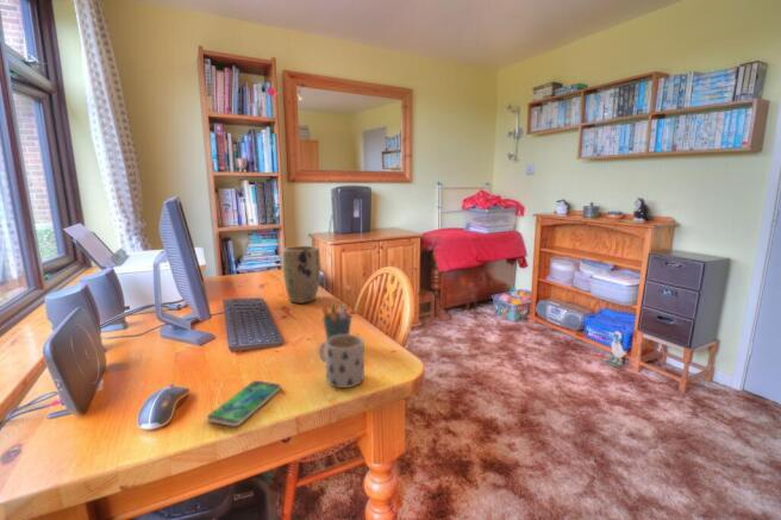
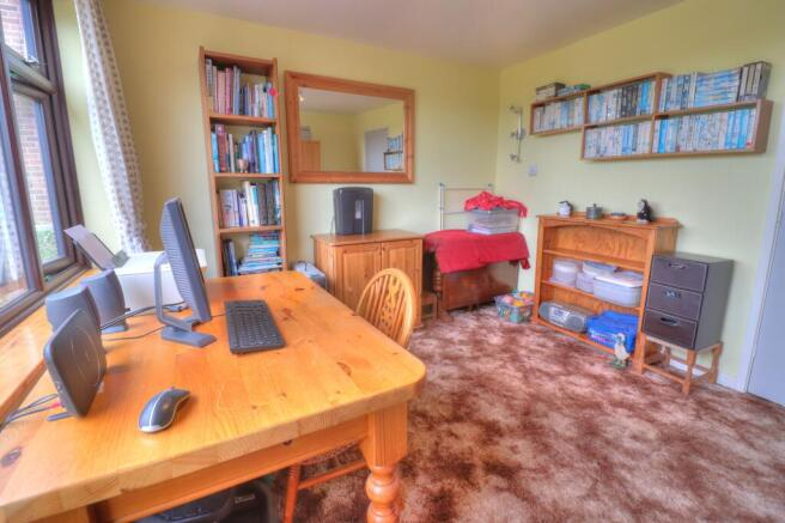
- plant pot [281,245,321,305]
- mug [318,333,365,389]
- pen holder [320,303,354,340]
- smartphone [206,380,282,427]
